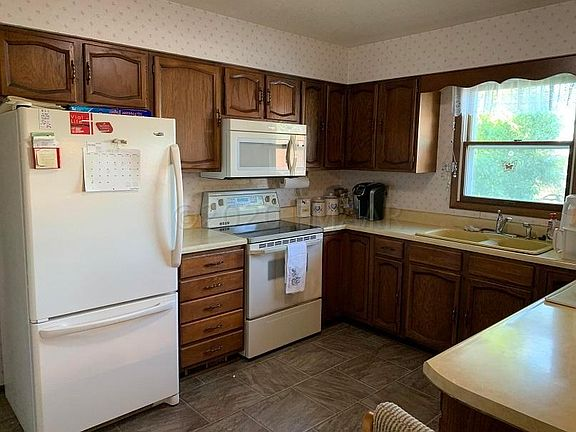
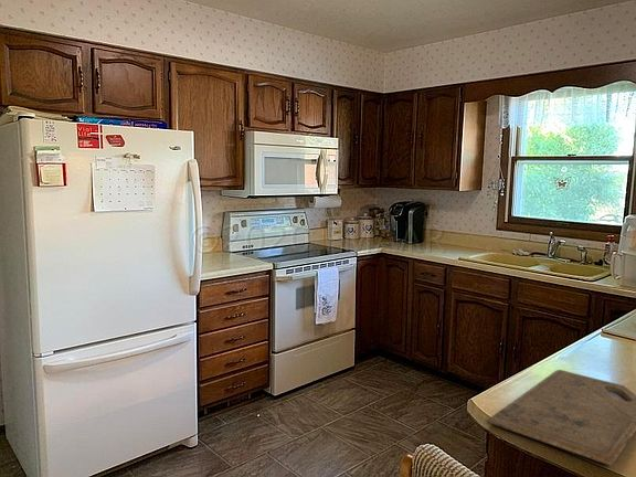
+ cutting board [486,369,636,466]
